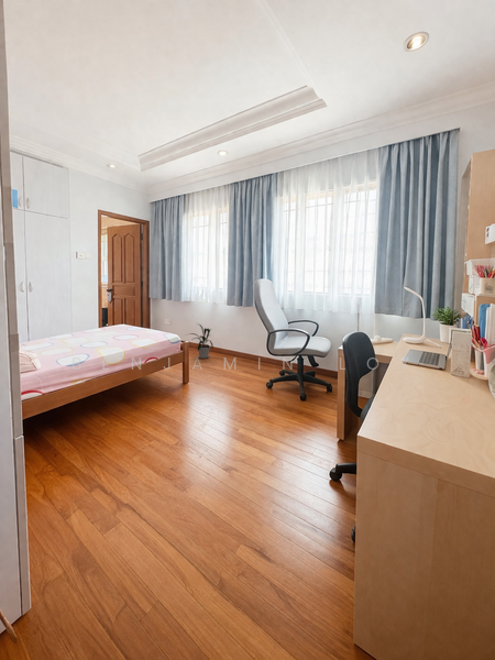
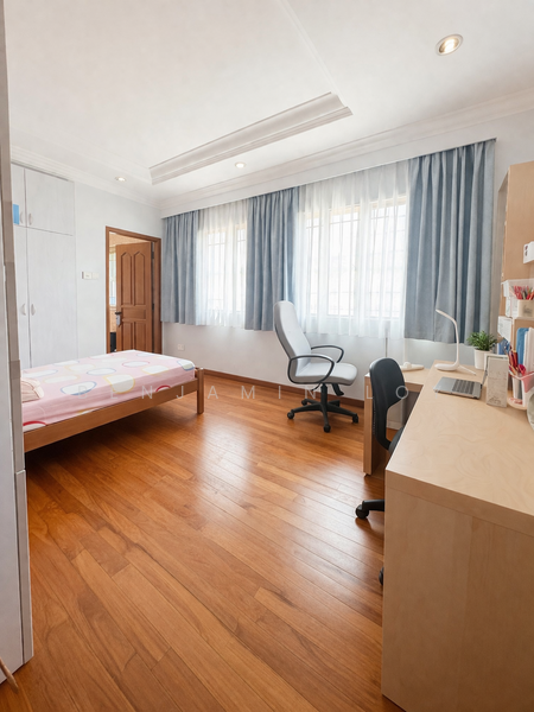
- house plant [184,322,215,360]
